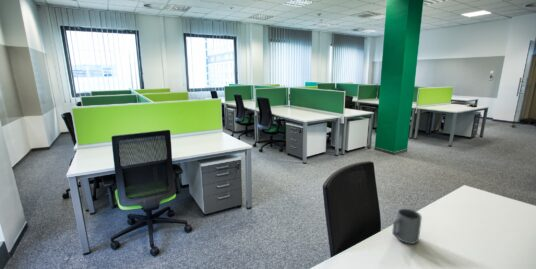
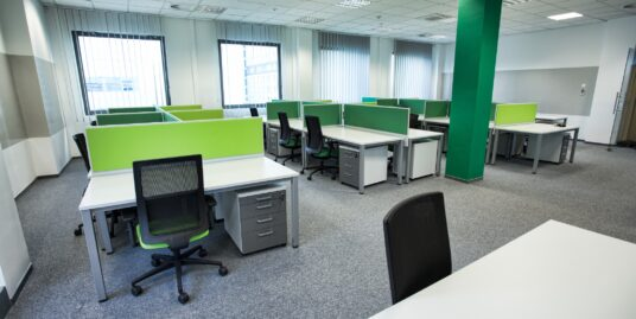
- mug [391,208,423,245]
